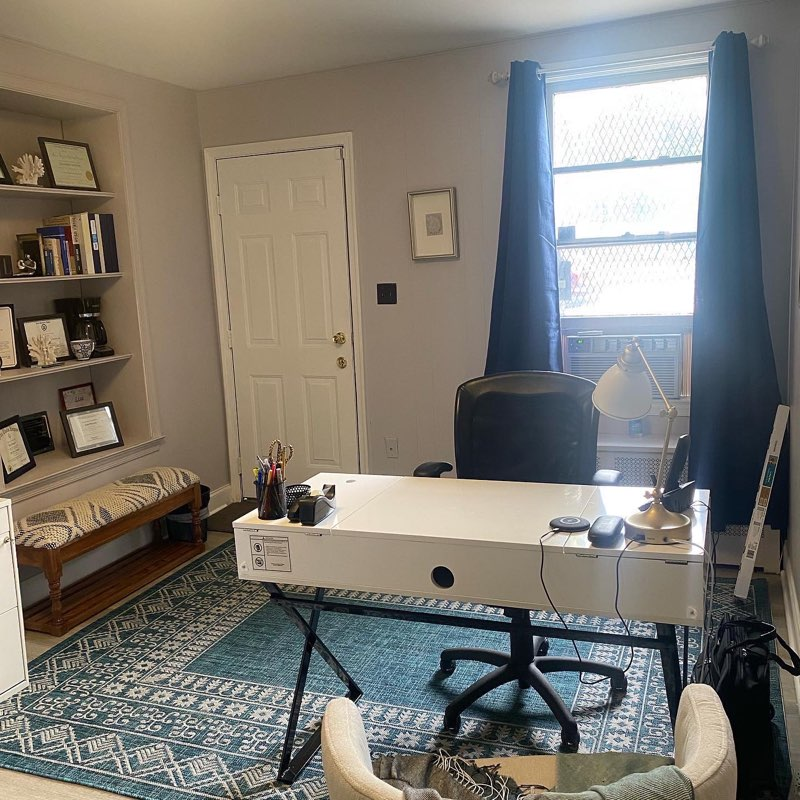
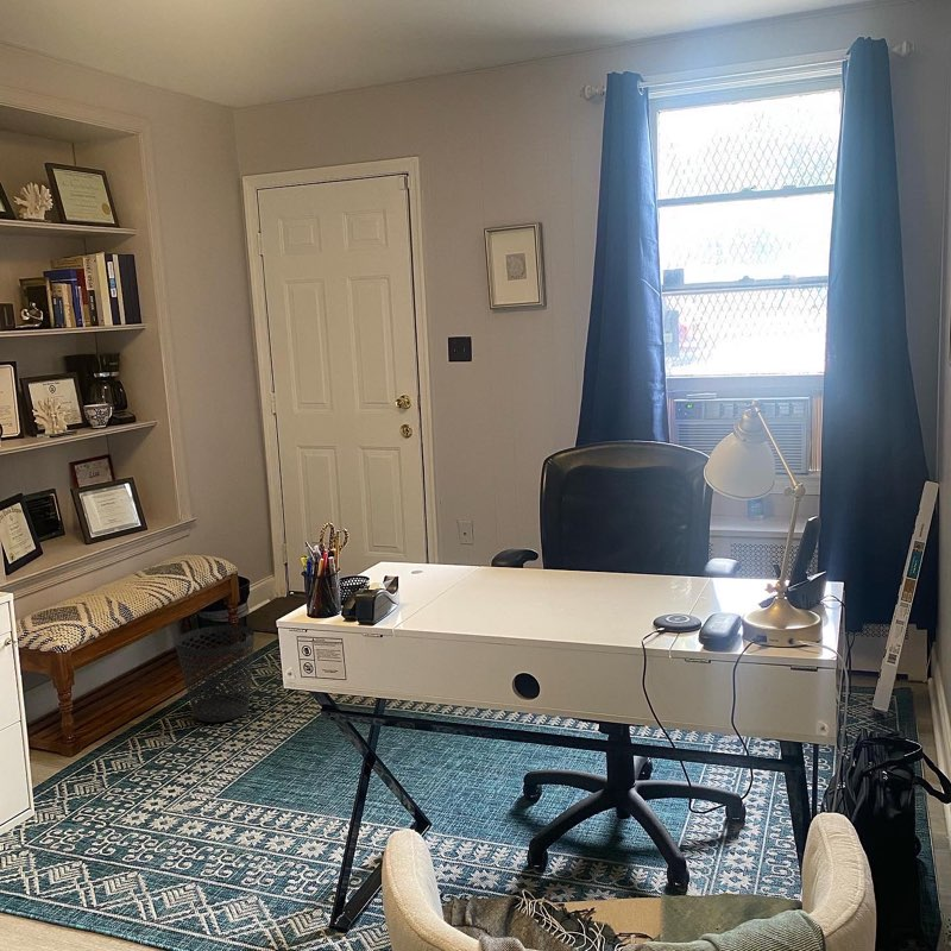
+ wastebasket [174,624,256,723]
